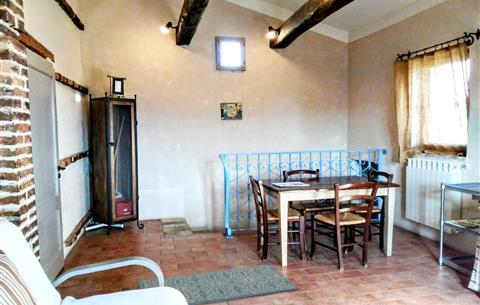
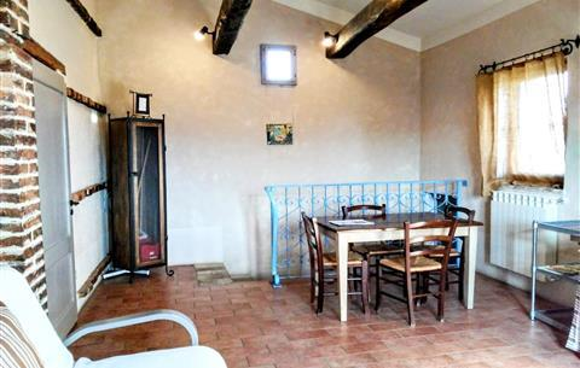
- rug [137,263,300,305]
